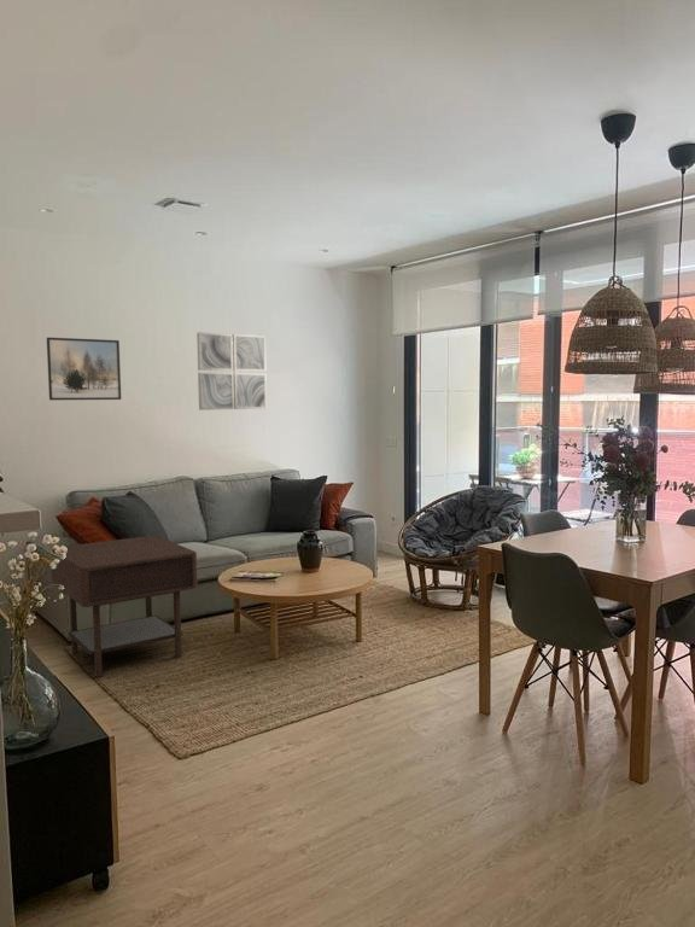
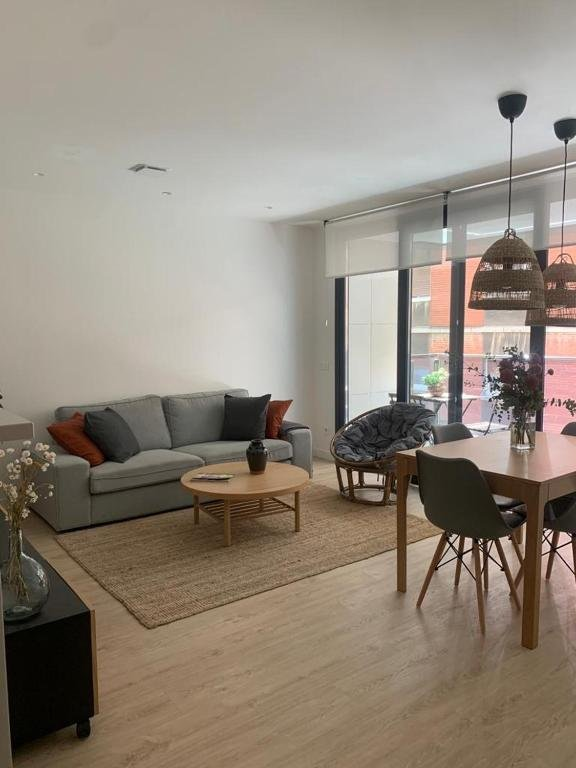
- side table [49,535,198,678]
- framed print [46,337,122,401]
- wall art [195,331,268,412]
